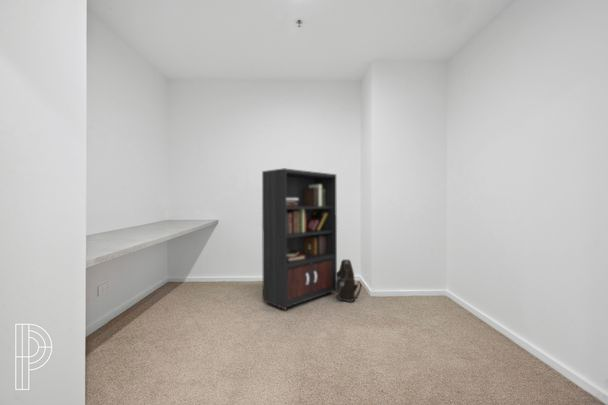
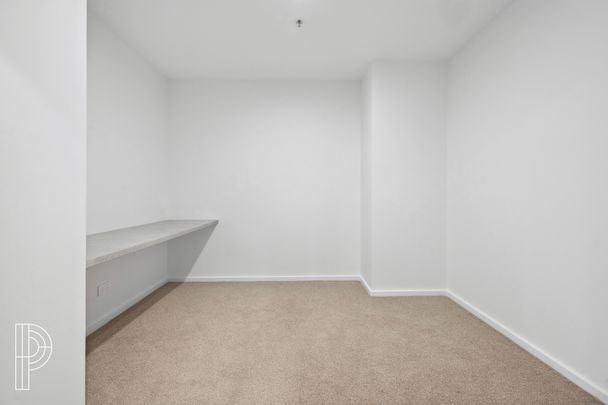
- shoulder bag [336,259,363,303]
- bookcase [261,167,338,311]
